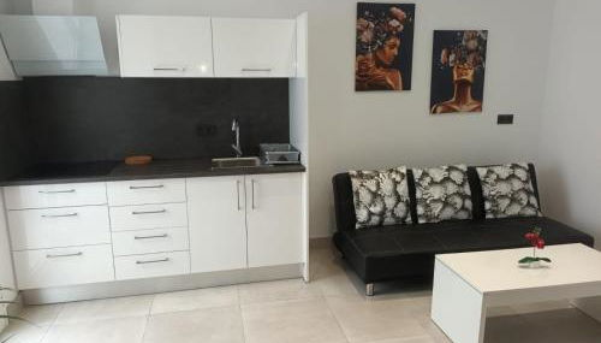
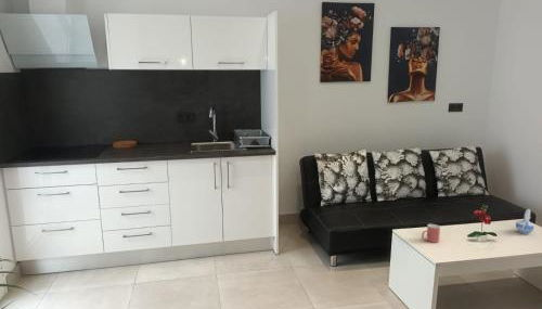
+ ceramic pitcher [515,208,535,235]
+ mug [421,223,441,244]
